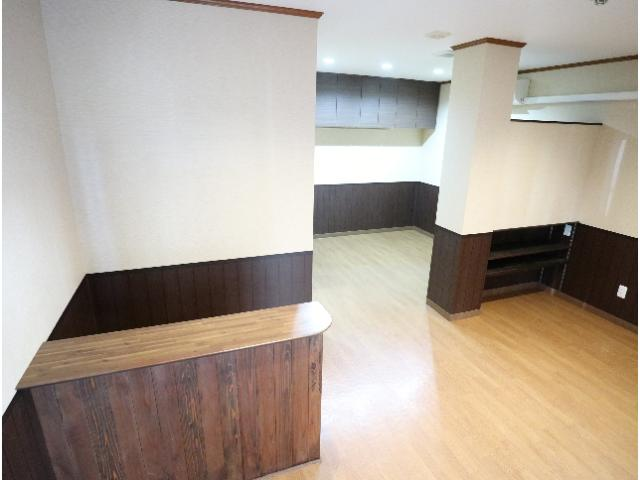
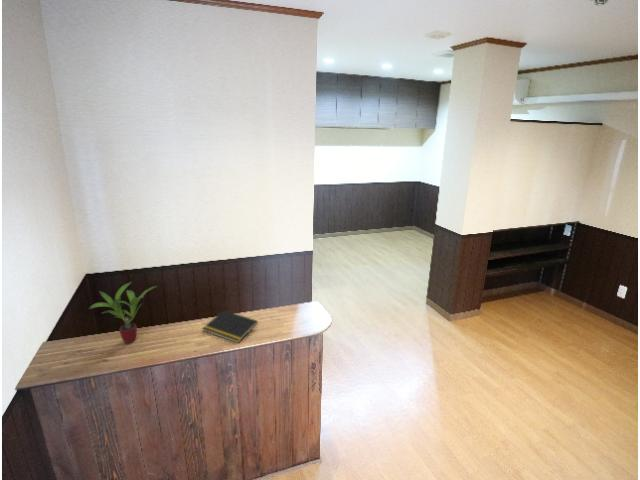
+ notepad [201,309,259,344]
+ potted plant [88,281,158,344]
